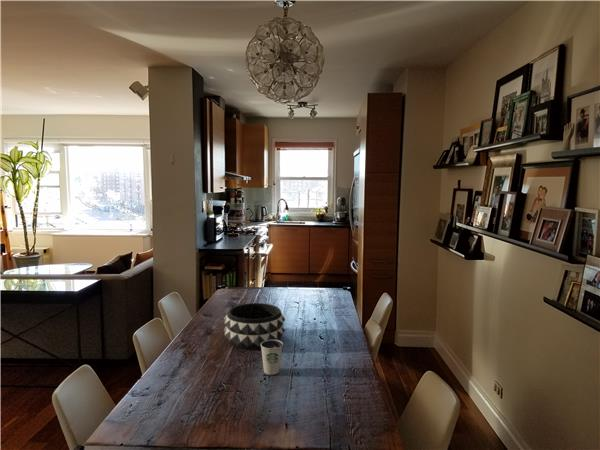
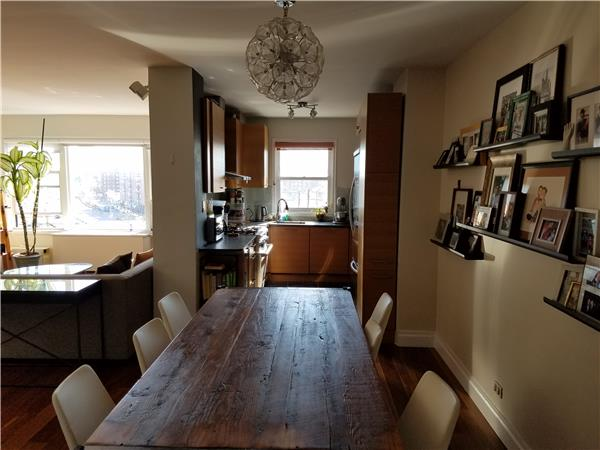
- dixie cup [260,340,284,376]
- decorative bowl [223,302,286,351]
